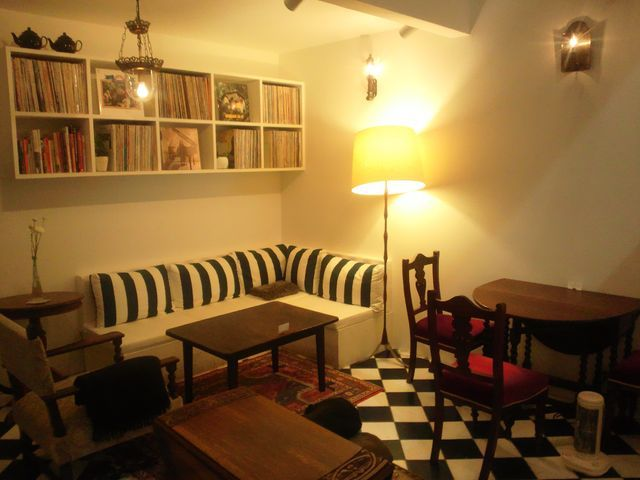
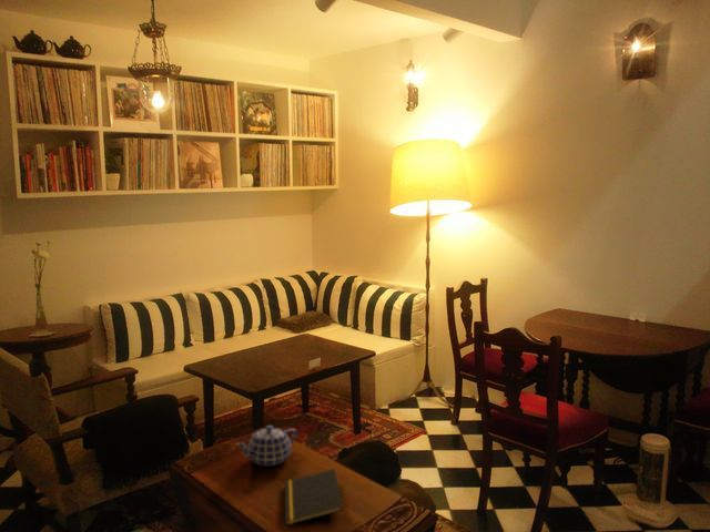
+ teapot [235,424,298,467]
+ notepad [284,468,344,526]
